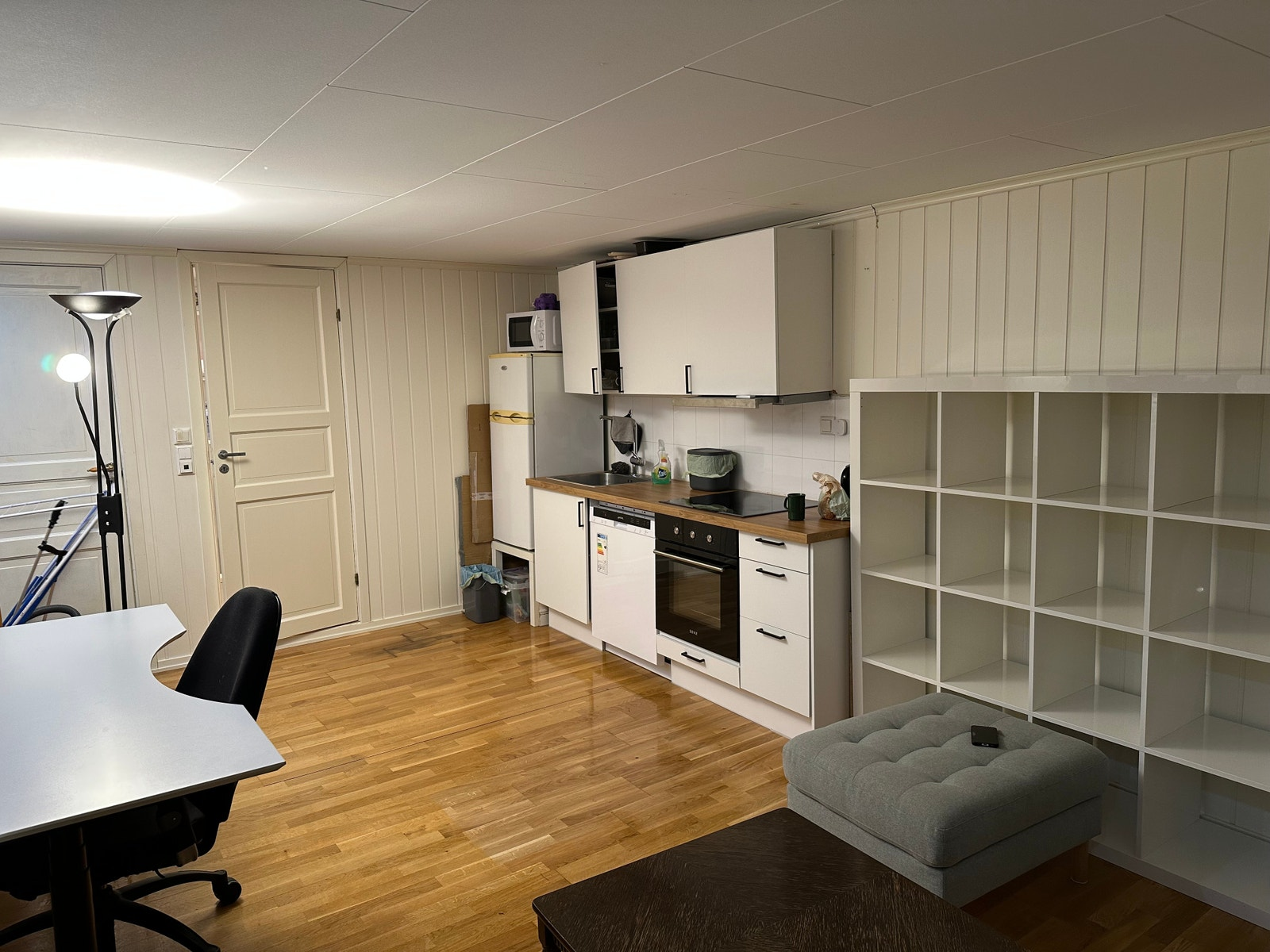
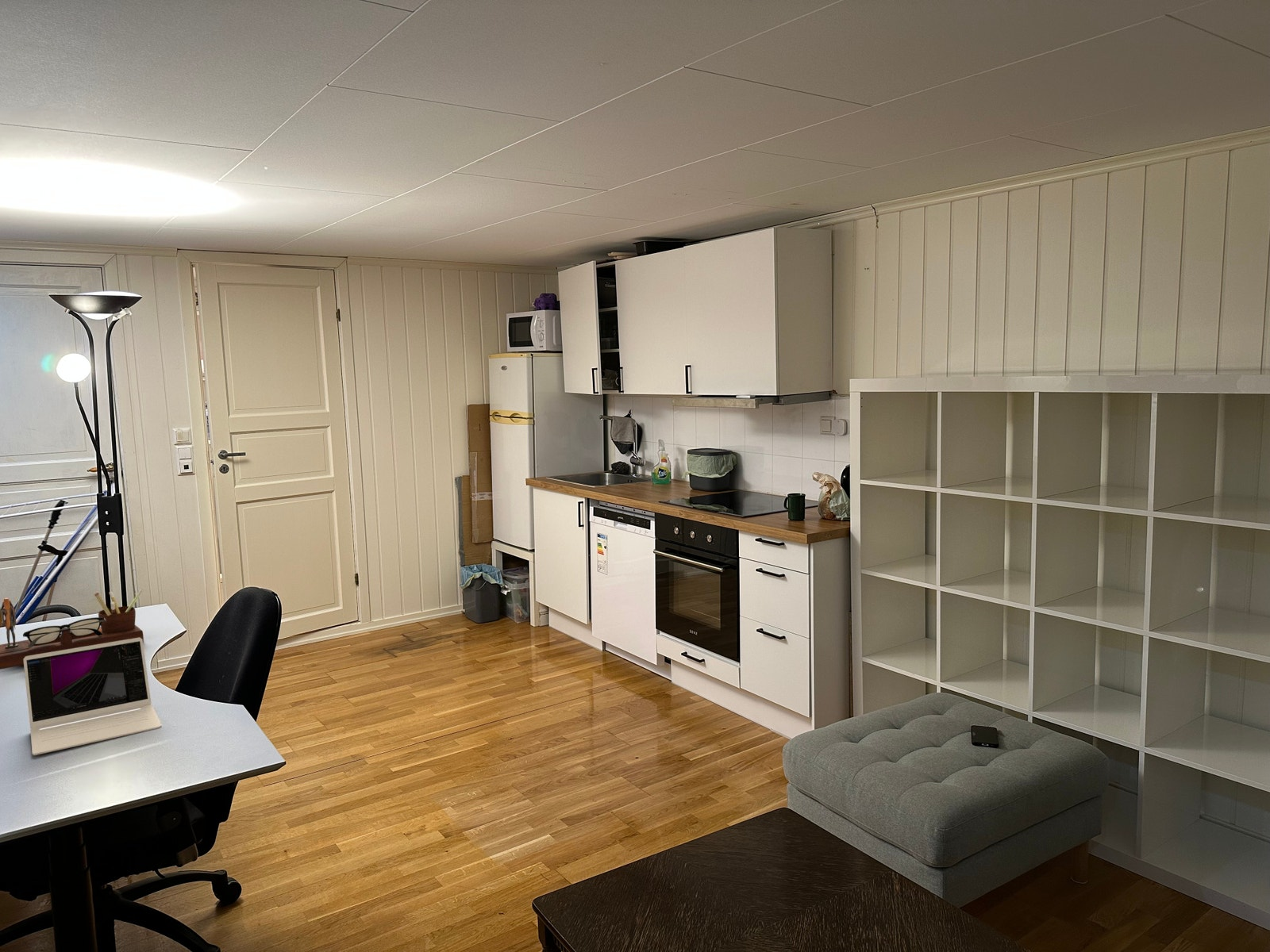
+ desk organizer [0,589,144,670]
+ laptop [23,638,163,756]
